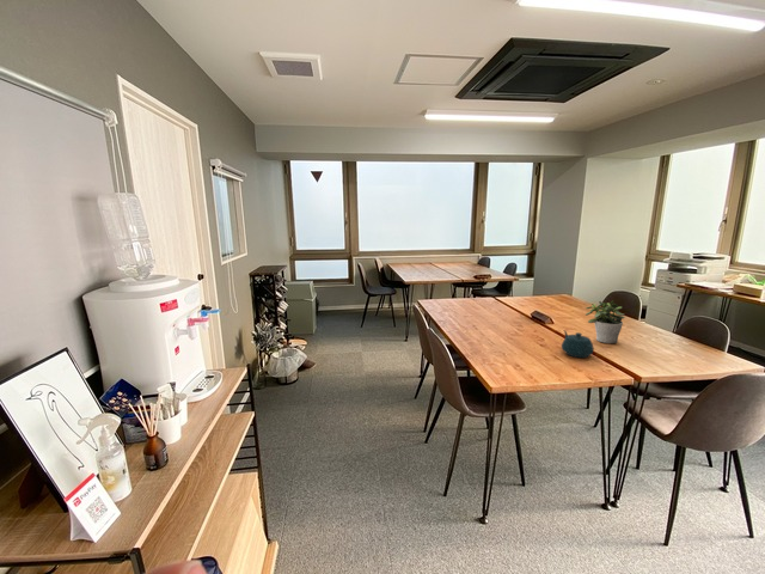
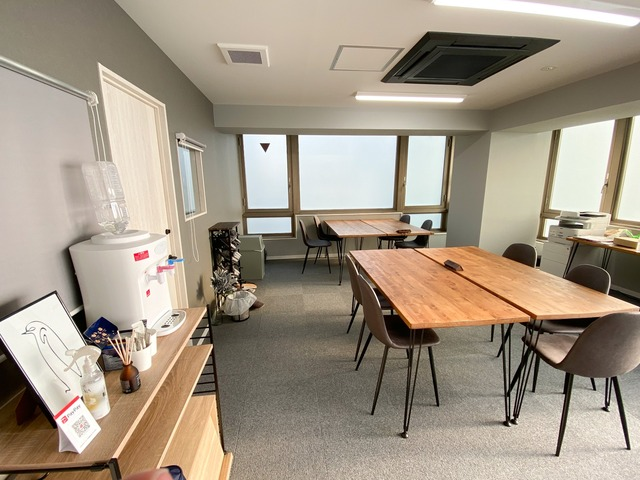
- teapot [561,329,595,359]
- potted plant [585,300,626,344]
